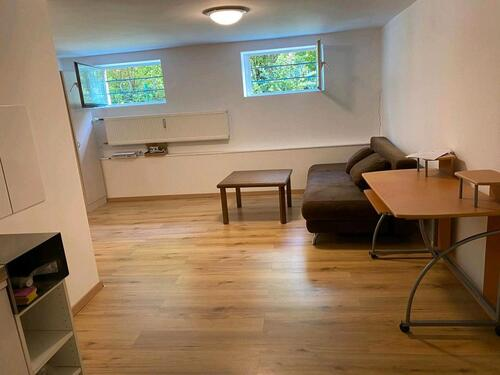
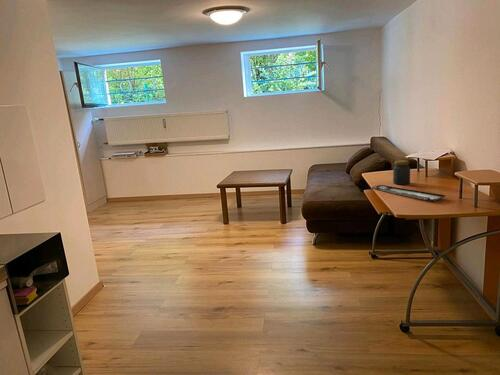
+ jar [392,159,411,186]
+ keyboard [370,184,446,202]
